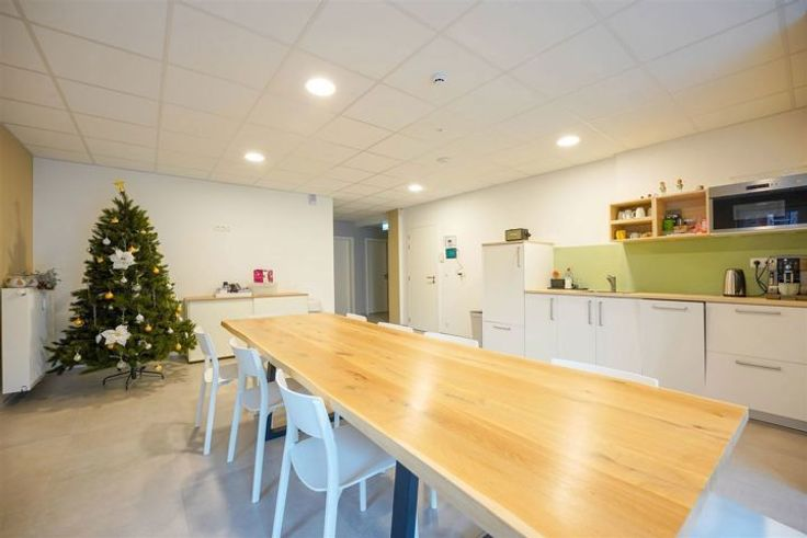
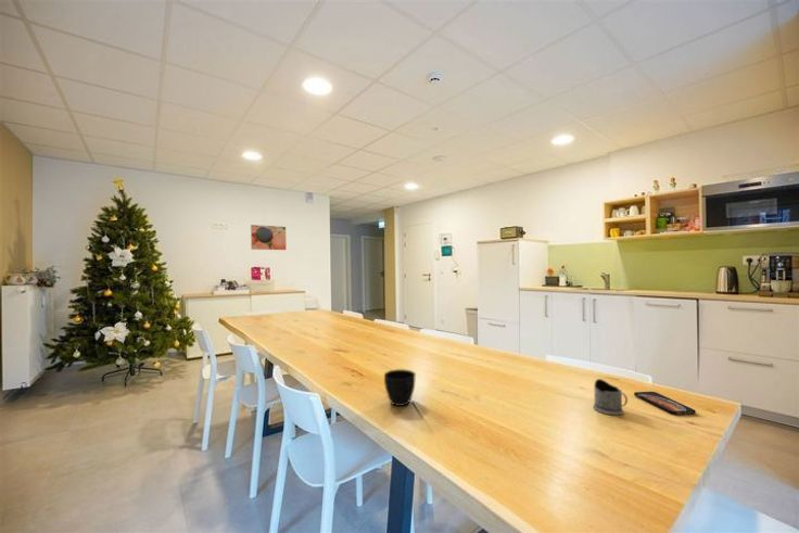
+ tea glass holder [592,378,629,416]
+ cup [383,368,417,407]
+ smartphone [633,391,697,416]
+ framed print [250,224,288,251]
